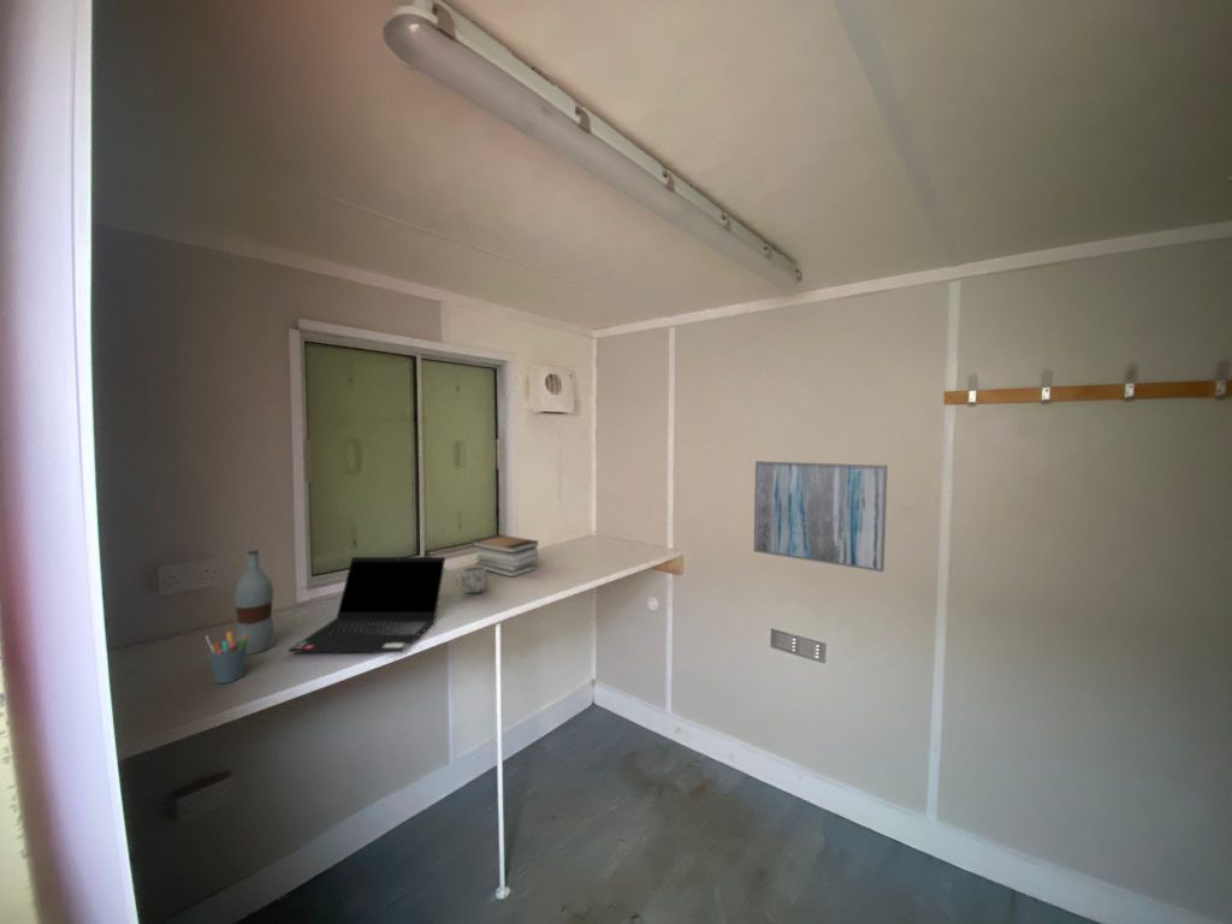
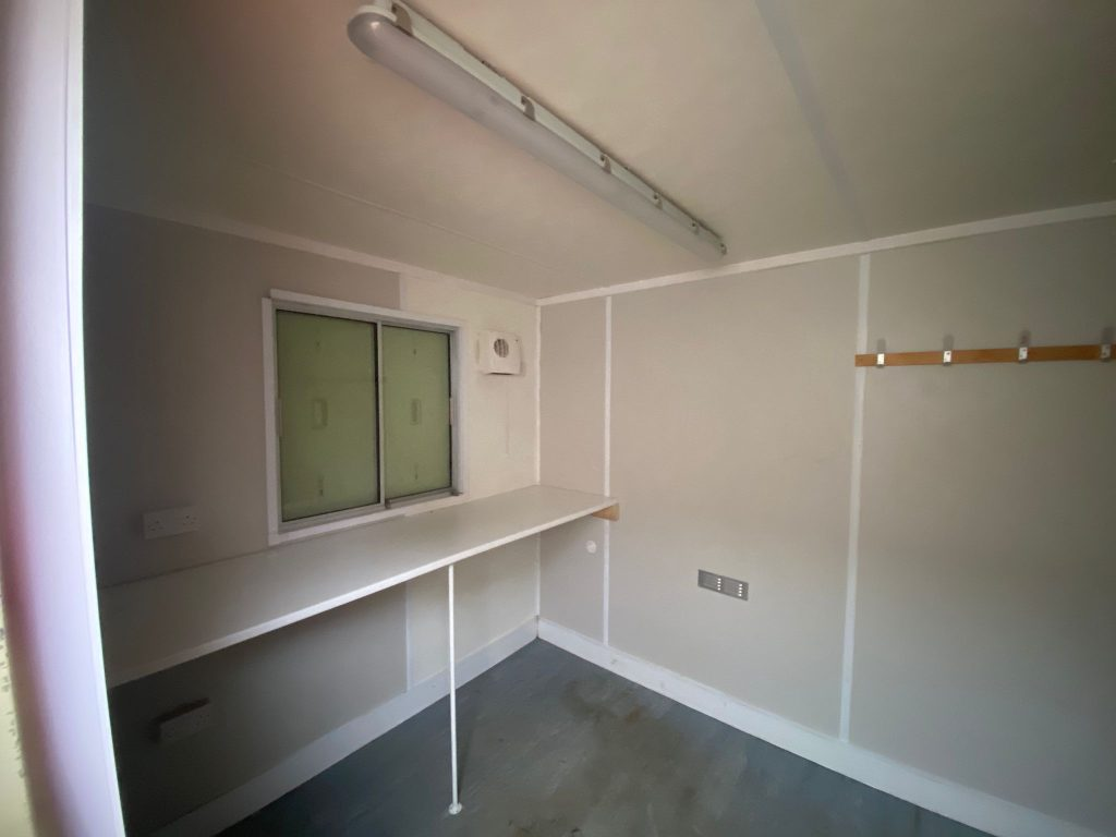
- pen holder [205,629,249,685]
- wall art [753,460,888,573]
- bottle [233,549,276,656]
- laptop computer [286,556,446,653]
- book stack [470,533,539,579]
- mug [454,565,488,594]
